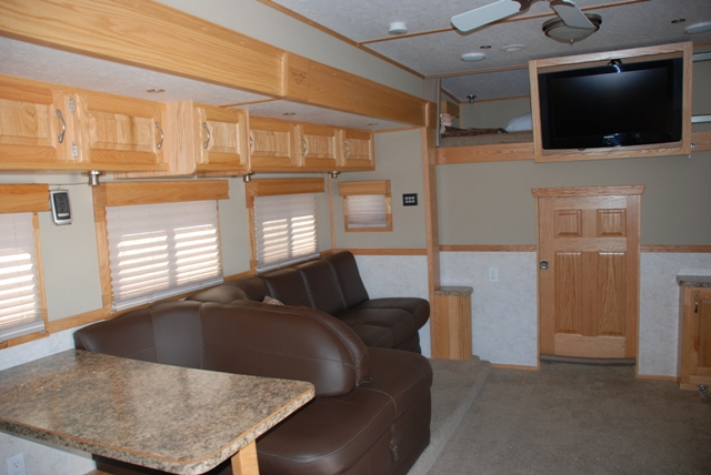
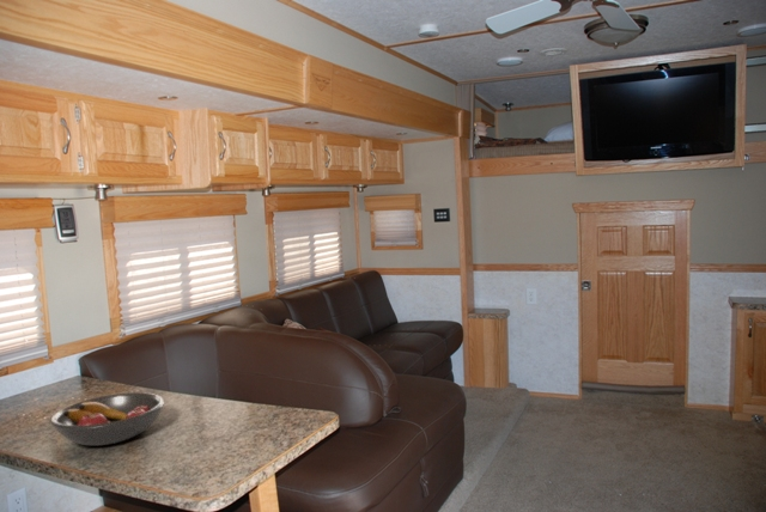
+ fruit bowl [49,391,165,446]
